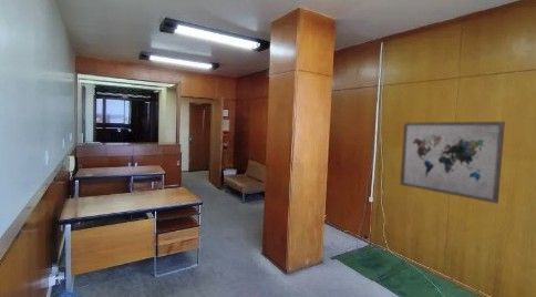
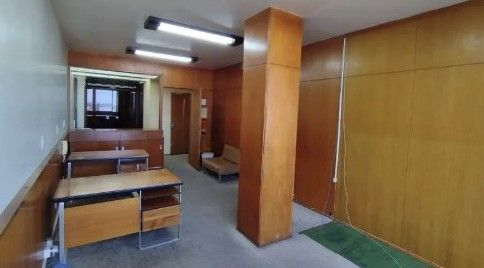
- wall art [399,121,506,205]
